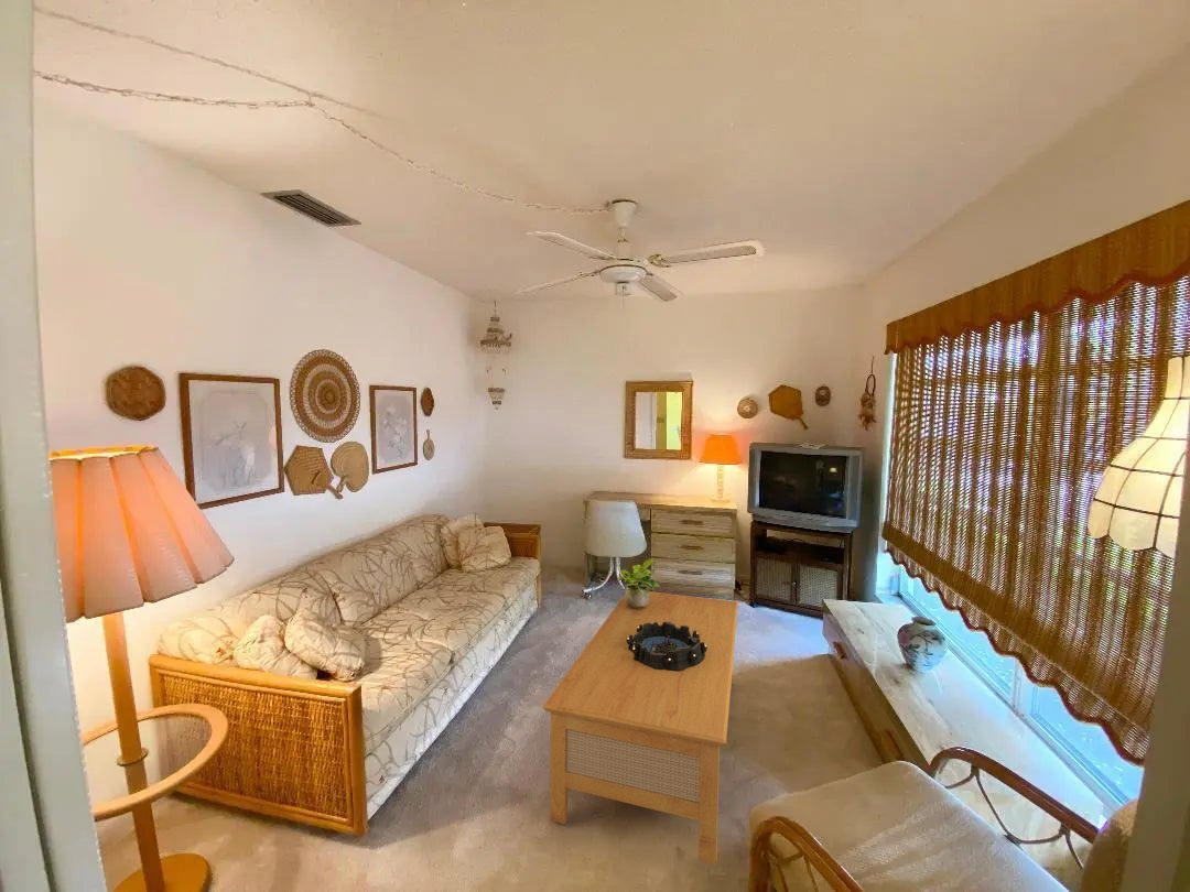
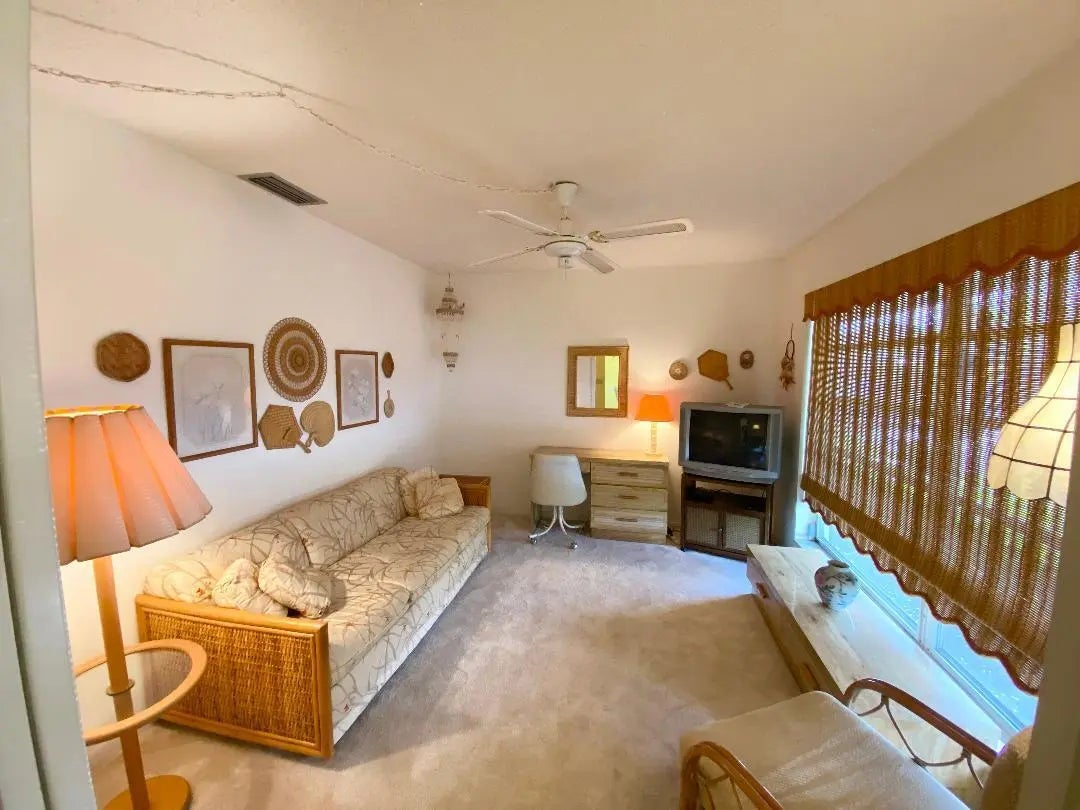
- decorative bowl [626,622,707,672]
- coffee table [541,590,739,867]
- potted plant [617,557,661,608]
